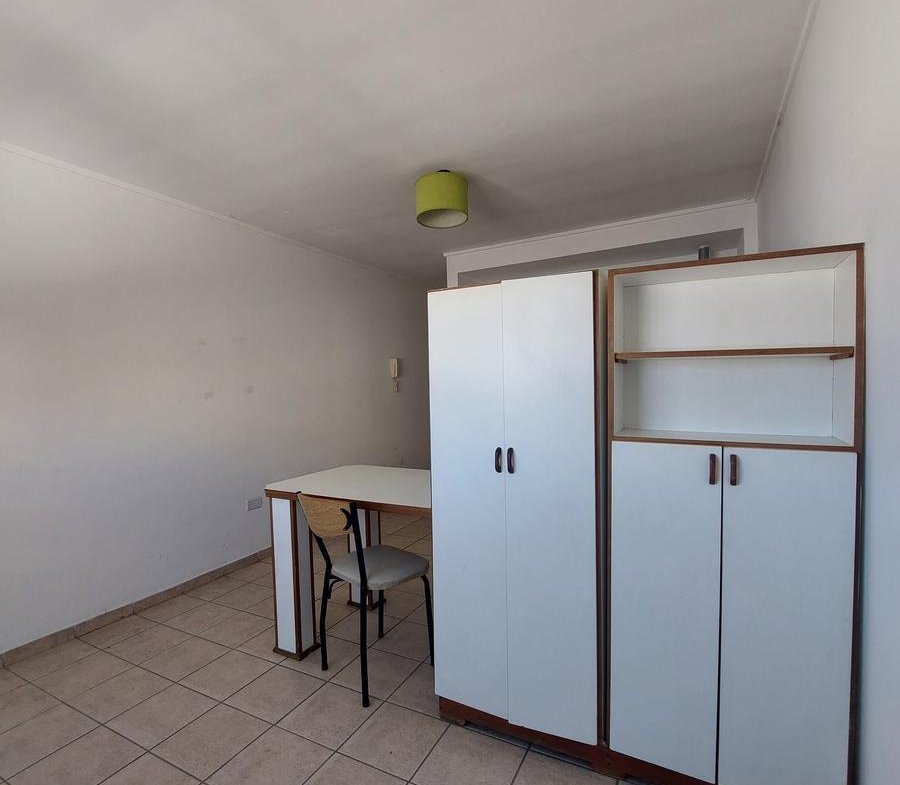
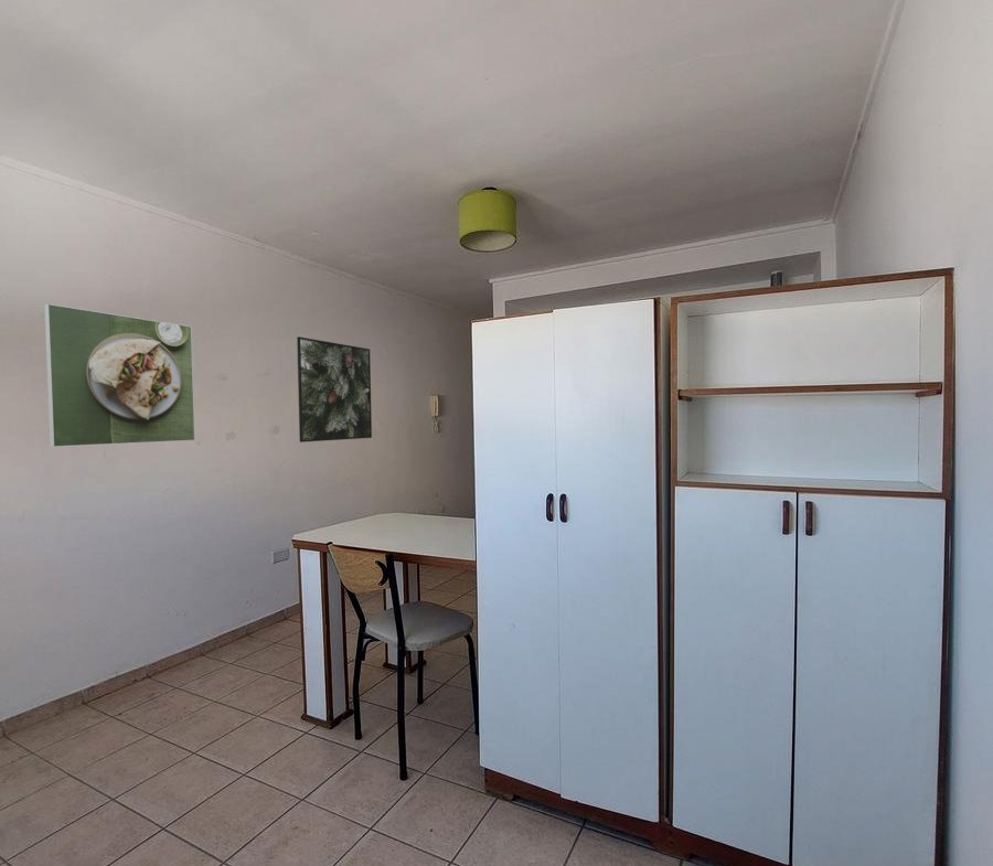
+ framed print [296,335,373,443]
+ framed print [43,302,196,448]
